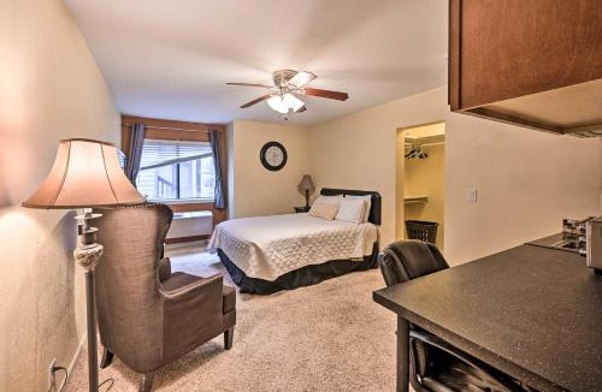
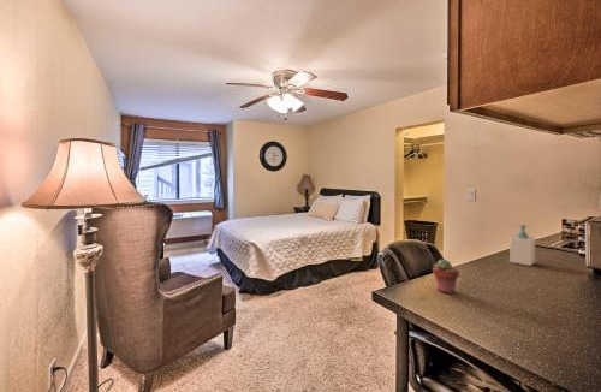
+ soap bottle [508,224,536,267]
+ potted succulent [432,259,460,295]
